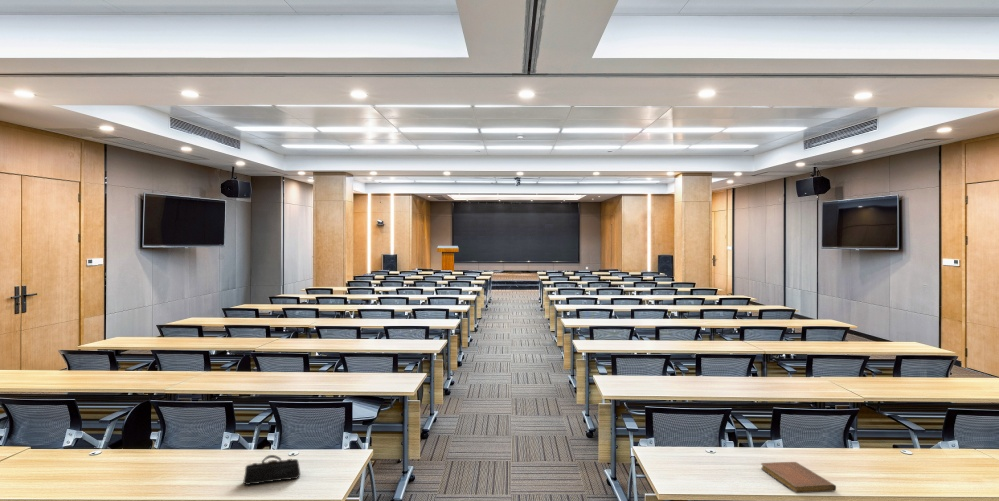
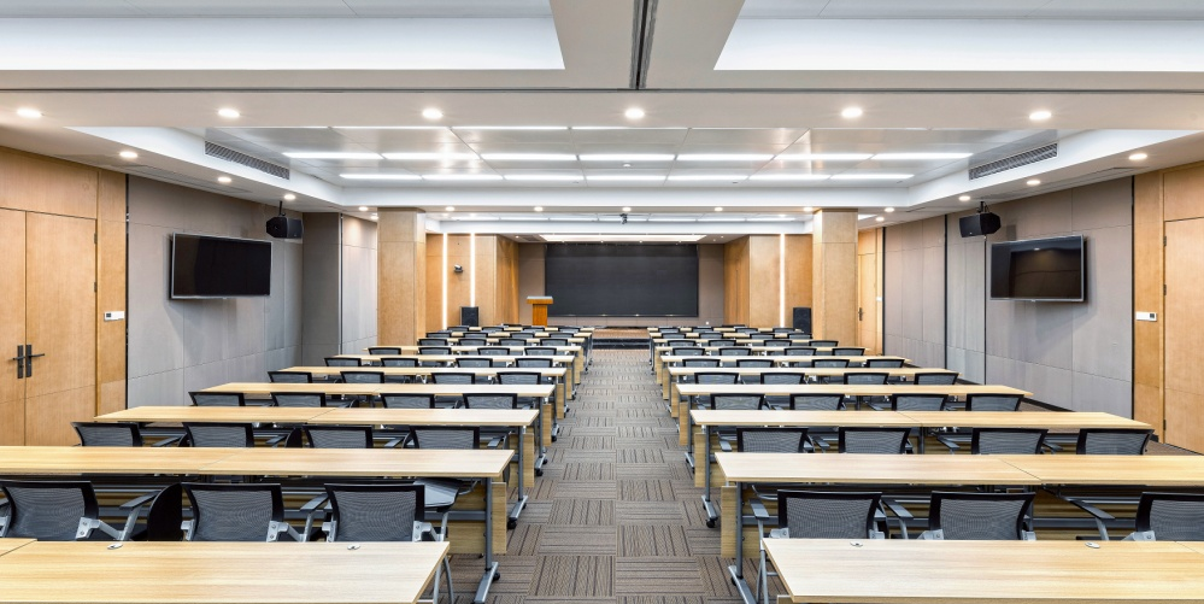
- notebook [760,461,837,494]
- pencil case [242,454,301,486]
